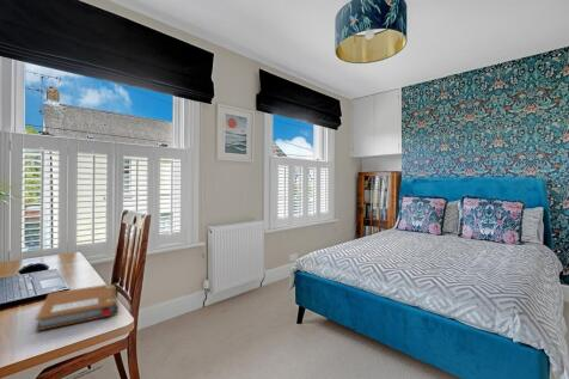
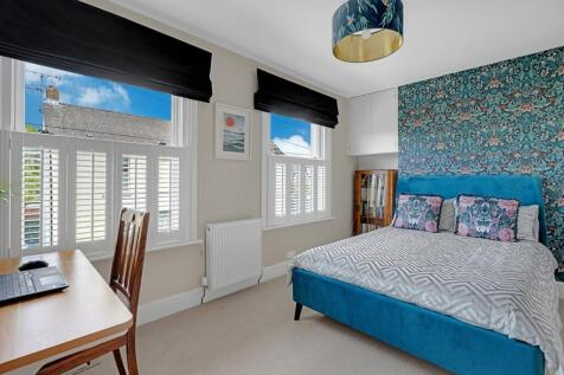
- notebook [35,283,120,332]
